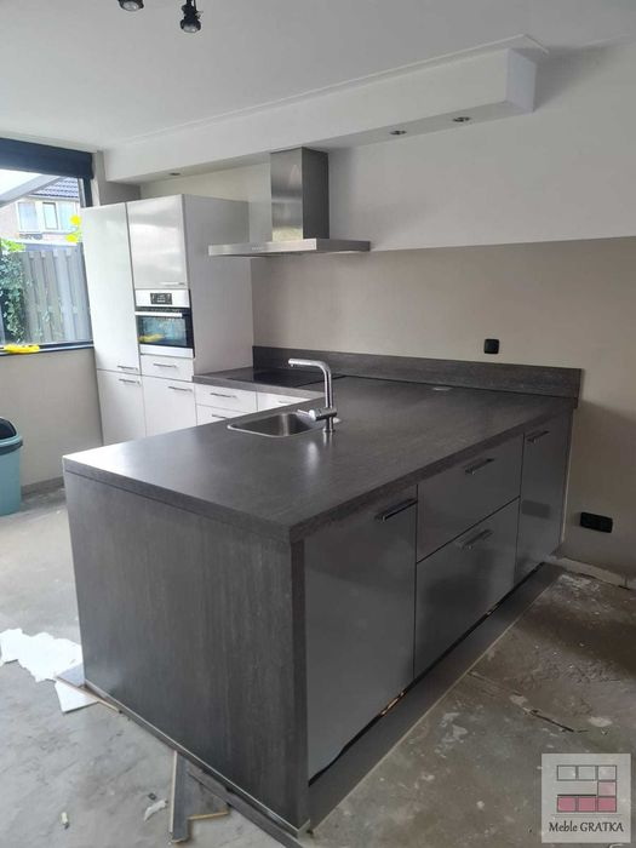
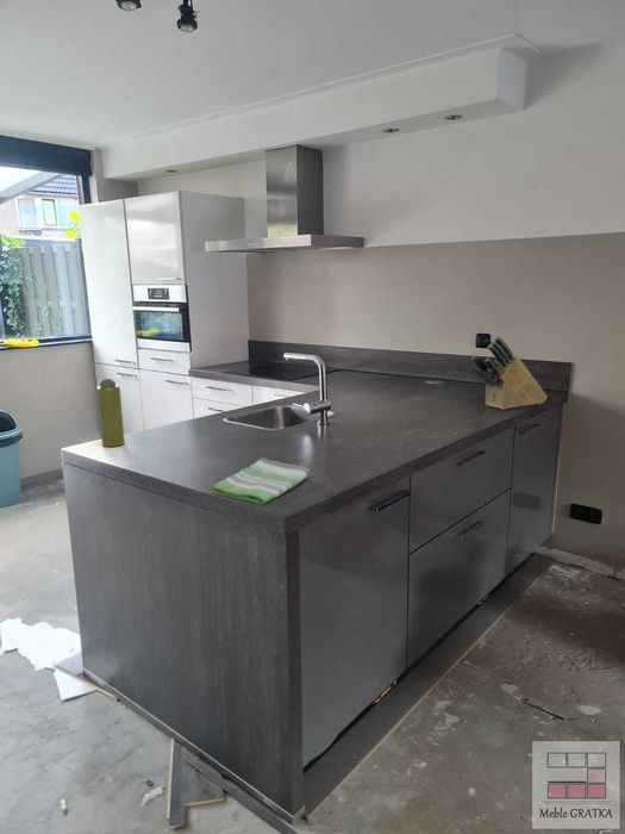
+ dish towel [210,456,311,506]
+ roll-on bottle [95,378,126,448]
+ knife block [470,335,549,411]
